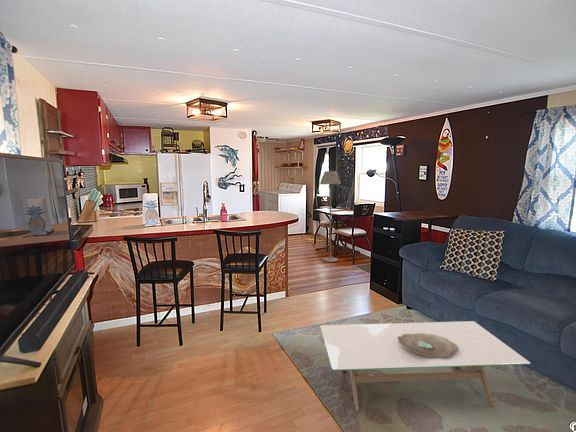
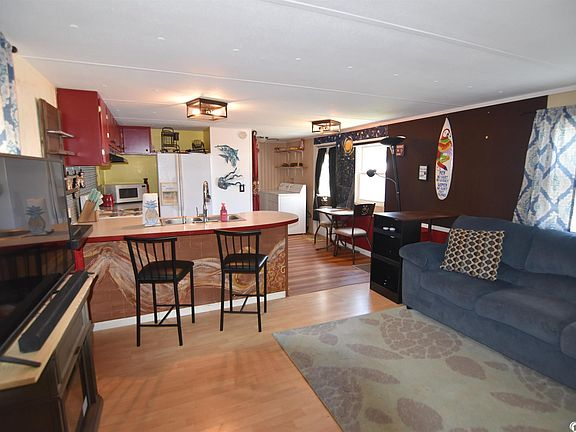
- floor lamp [319,170,342,263]
- coffee table [319,320,531,412]
- decorative bowl [397,333,458,357]
